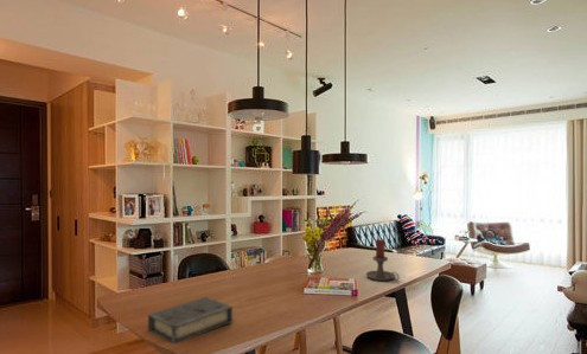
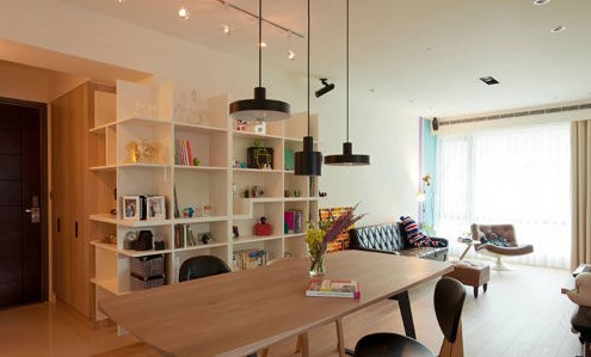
- book [147,296,234,345]
- candle holder [365,238,401,282]
